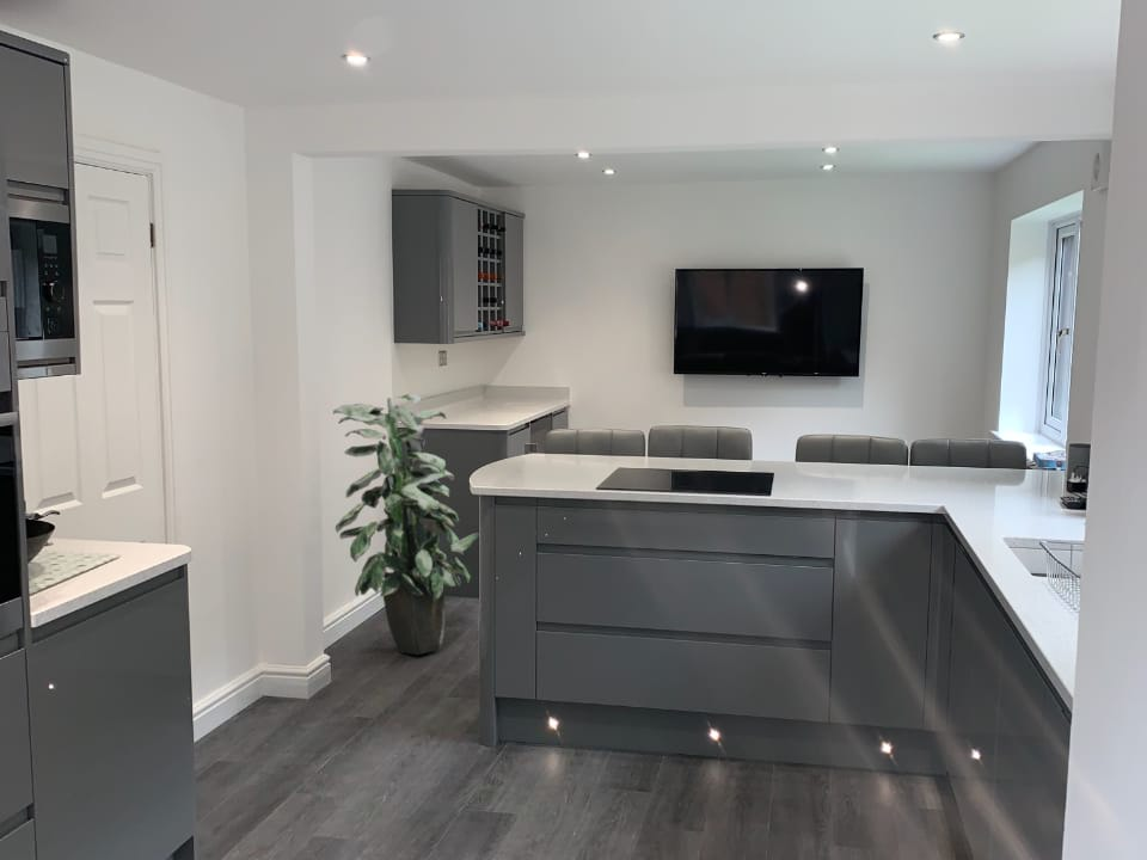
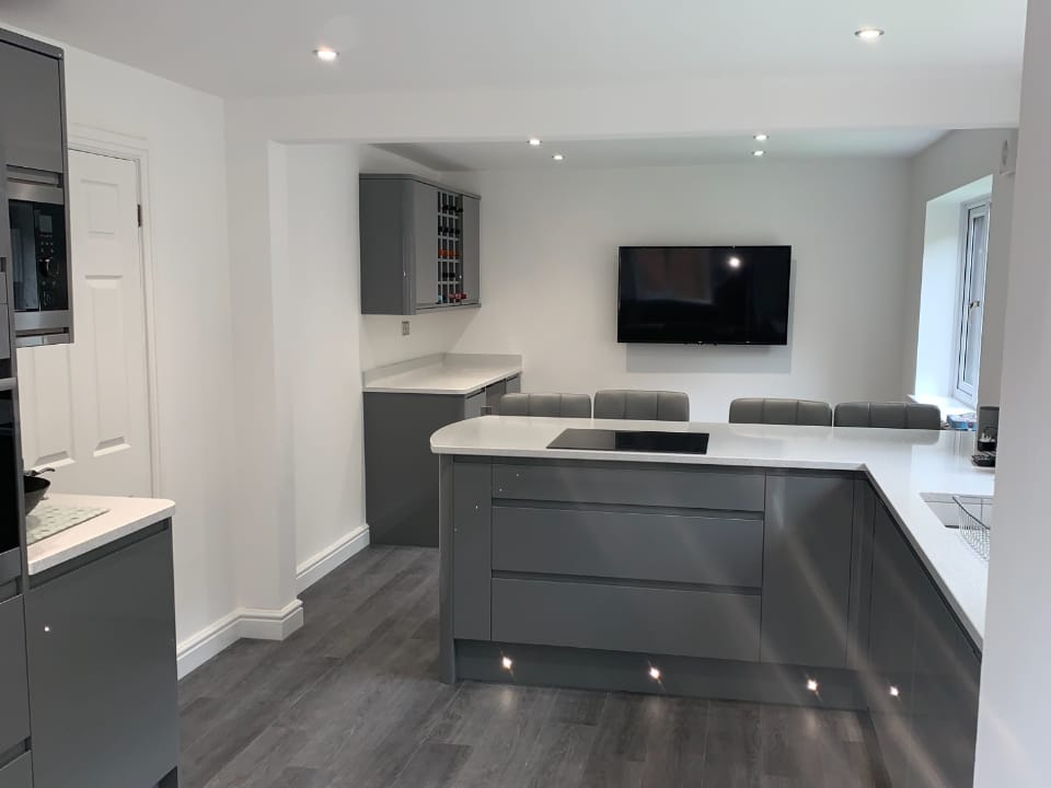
- indoor plant [332,393,480,656]
